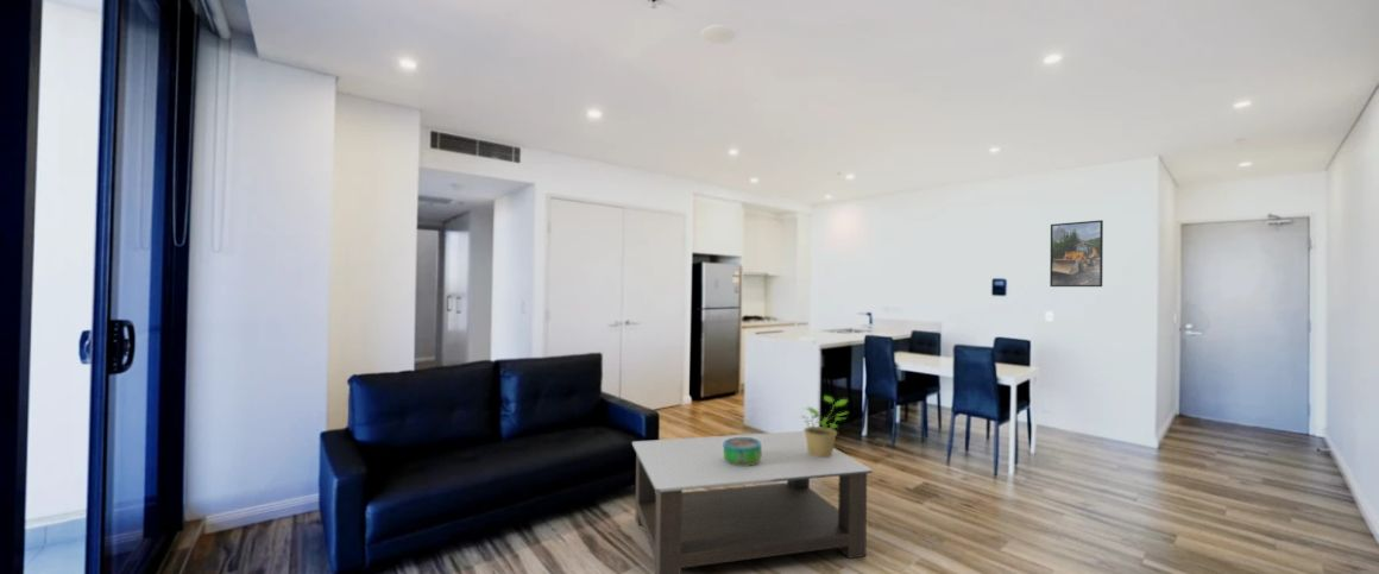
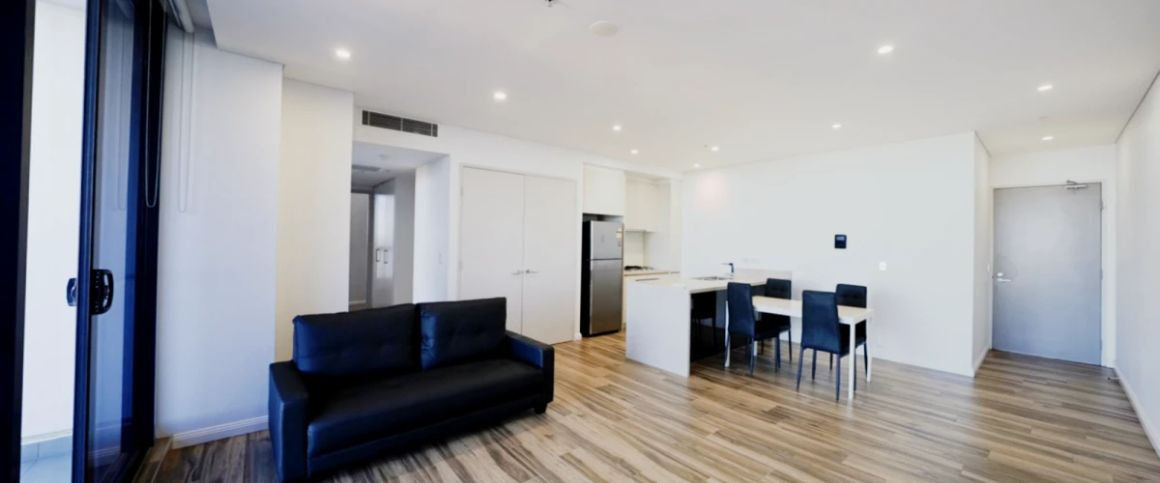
- decorative bowl [723,437,762,466]
- coffee table [631,430,874,574]
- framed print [1049,219,1104,288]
- potted plant [800,395,849,458]
